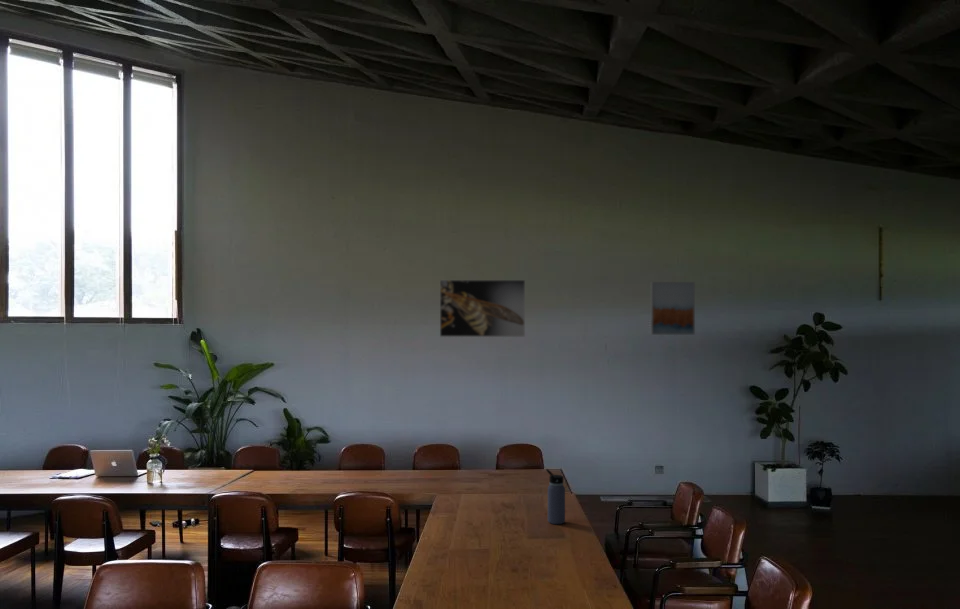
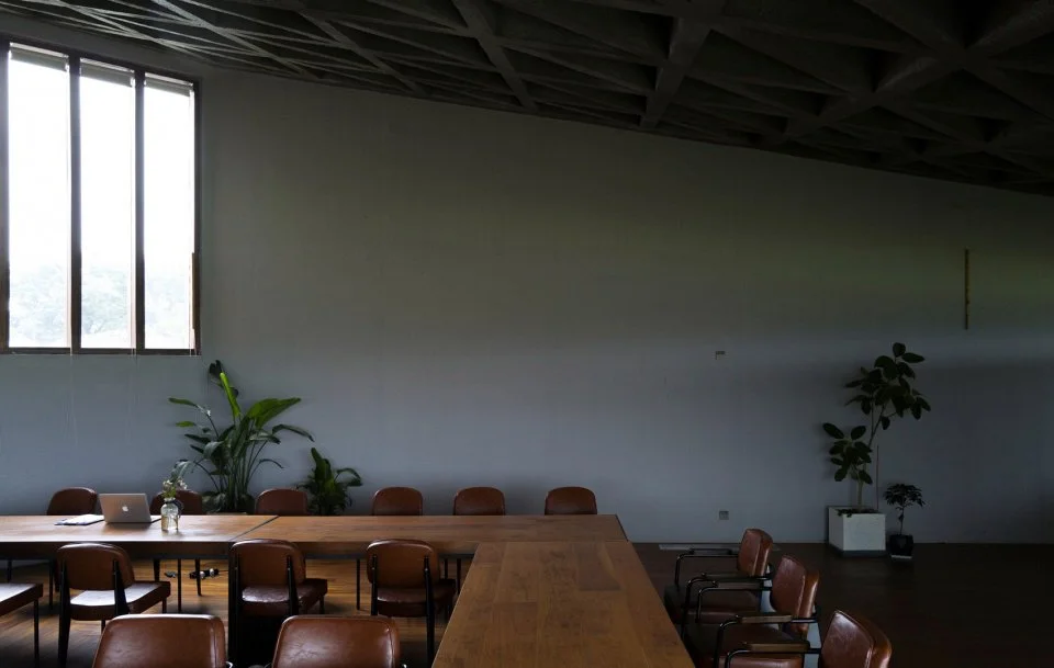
- wall art [650,281,696,336]
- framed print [439,279,526,338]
- water bottle [545,468,566,525]
